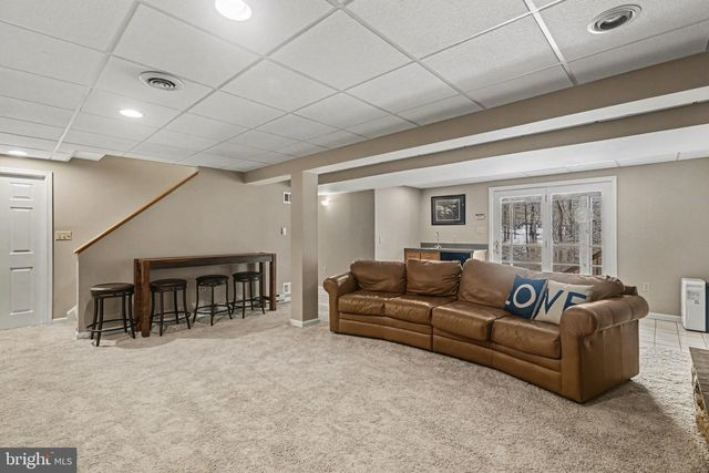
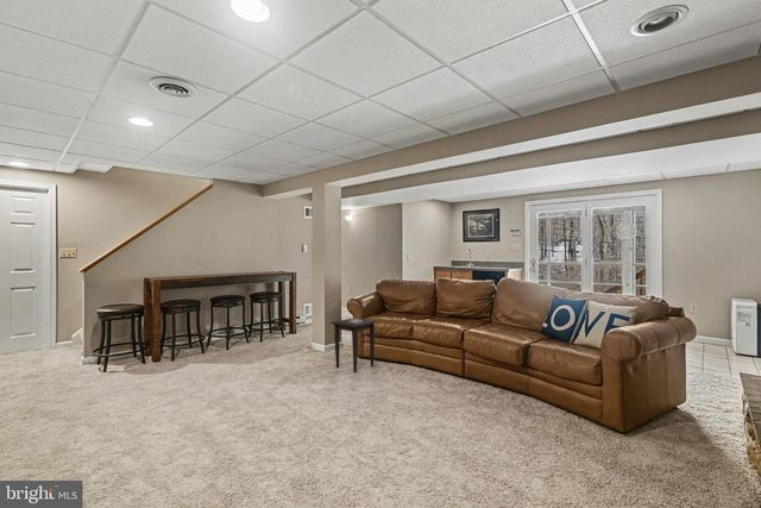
+ side table [329,316,379,374]
